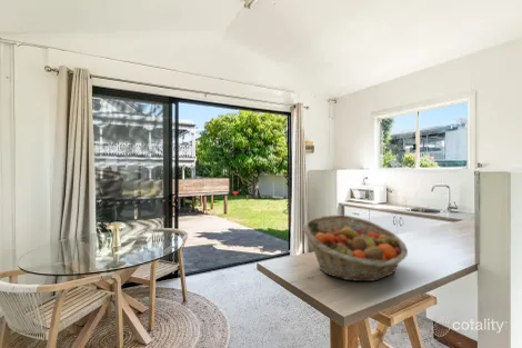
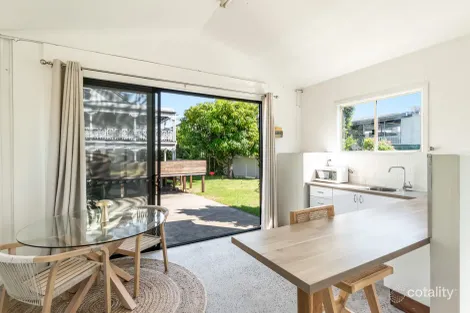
- fruit basket [302,215,409,282]
